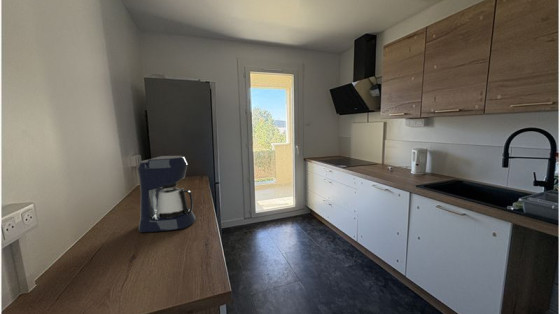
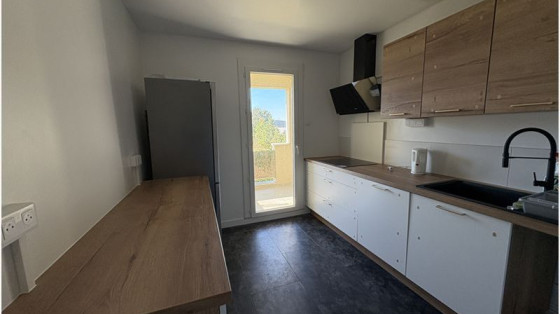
- coffee maker [136,155,197,233]
